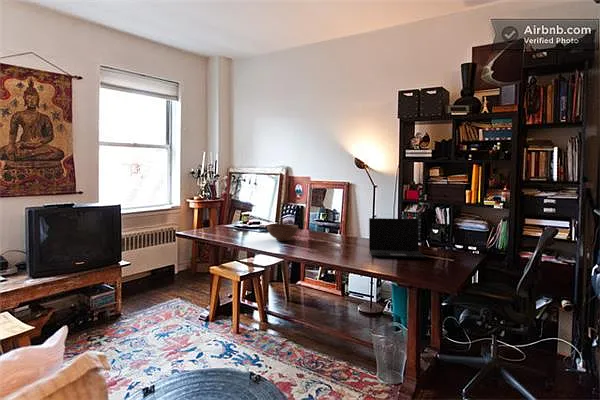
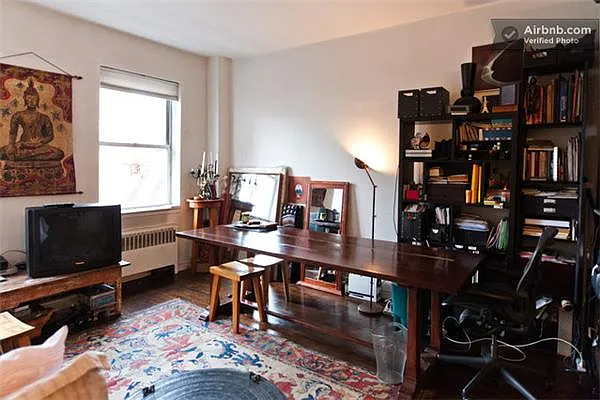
- laptop [368,217,427,259]
- bowl [266,223,299,242]
